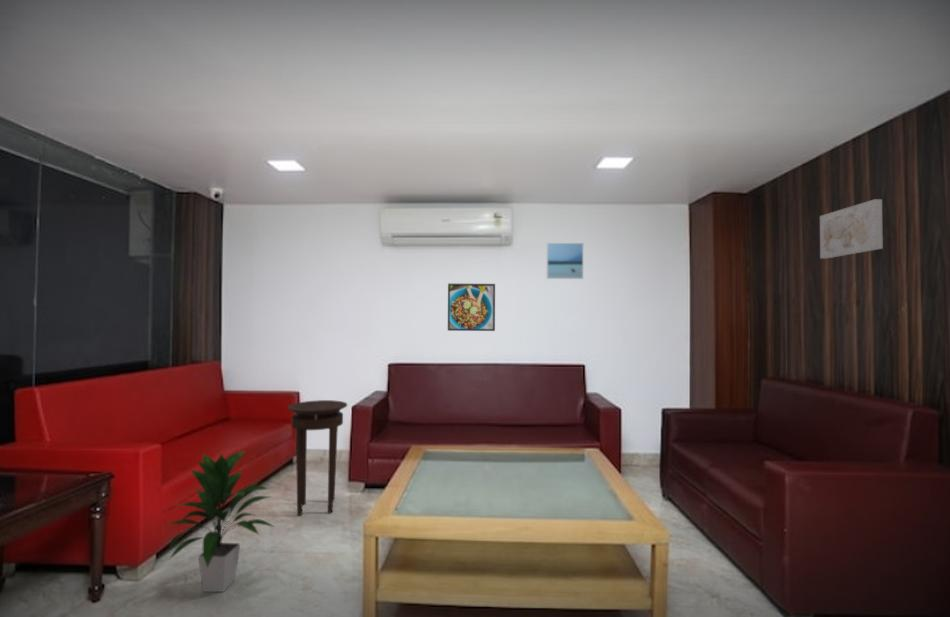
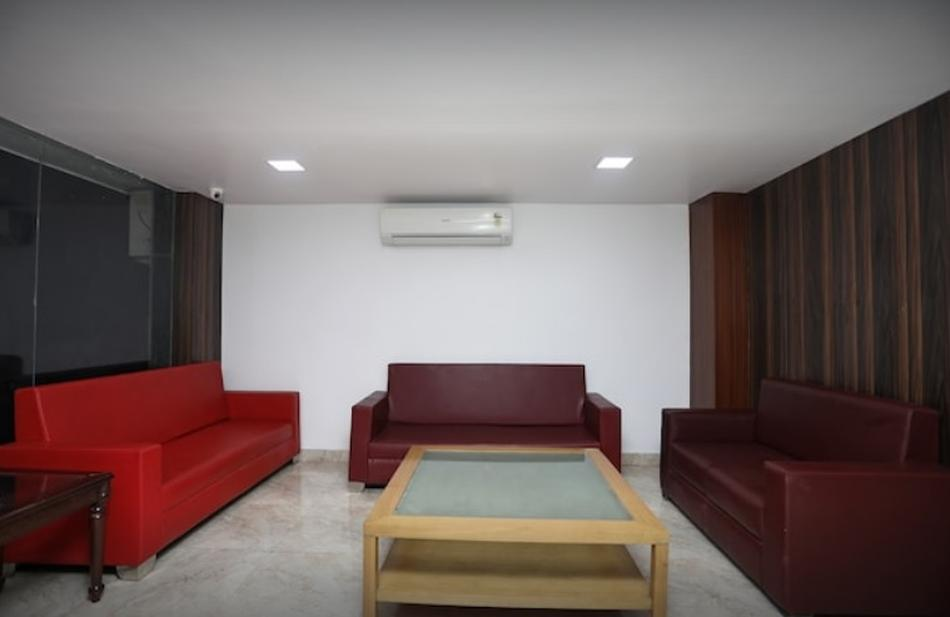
- wall art [819,198,884,259]
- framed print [447,283,496,332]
- indoor plant [162,449,275,593]
- stool [287,399,348,517]
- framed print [546,242,584,280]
